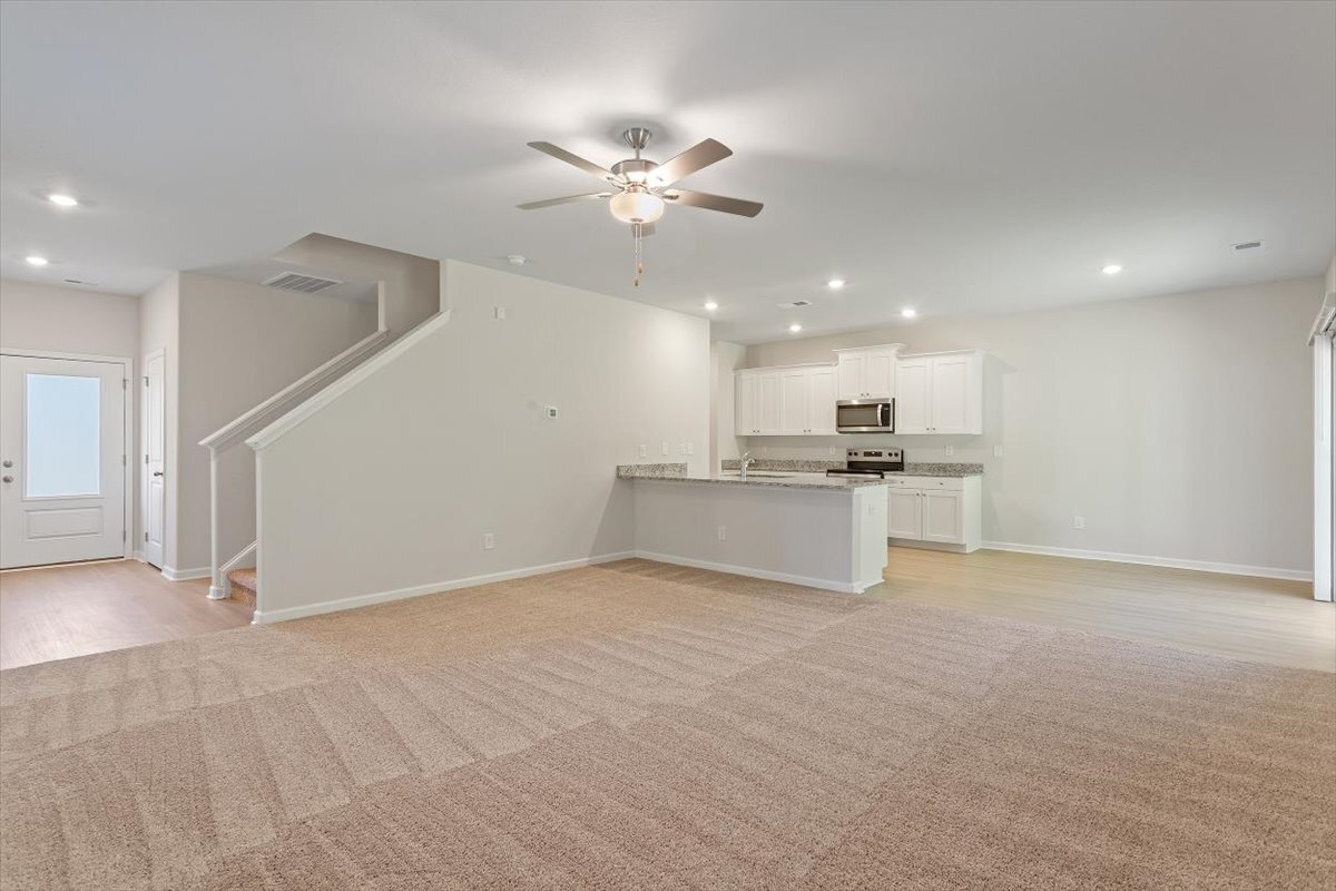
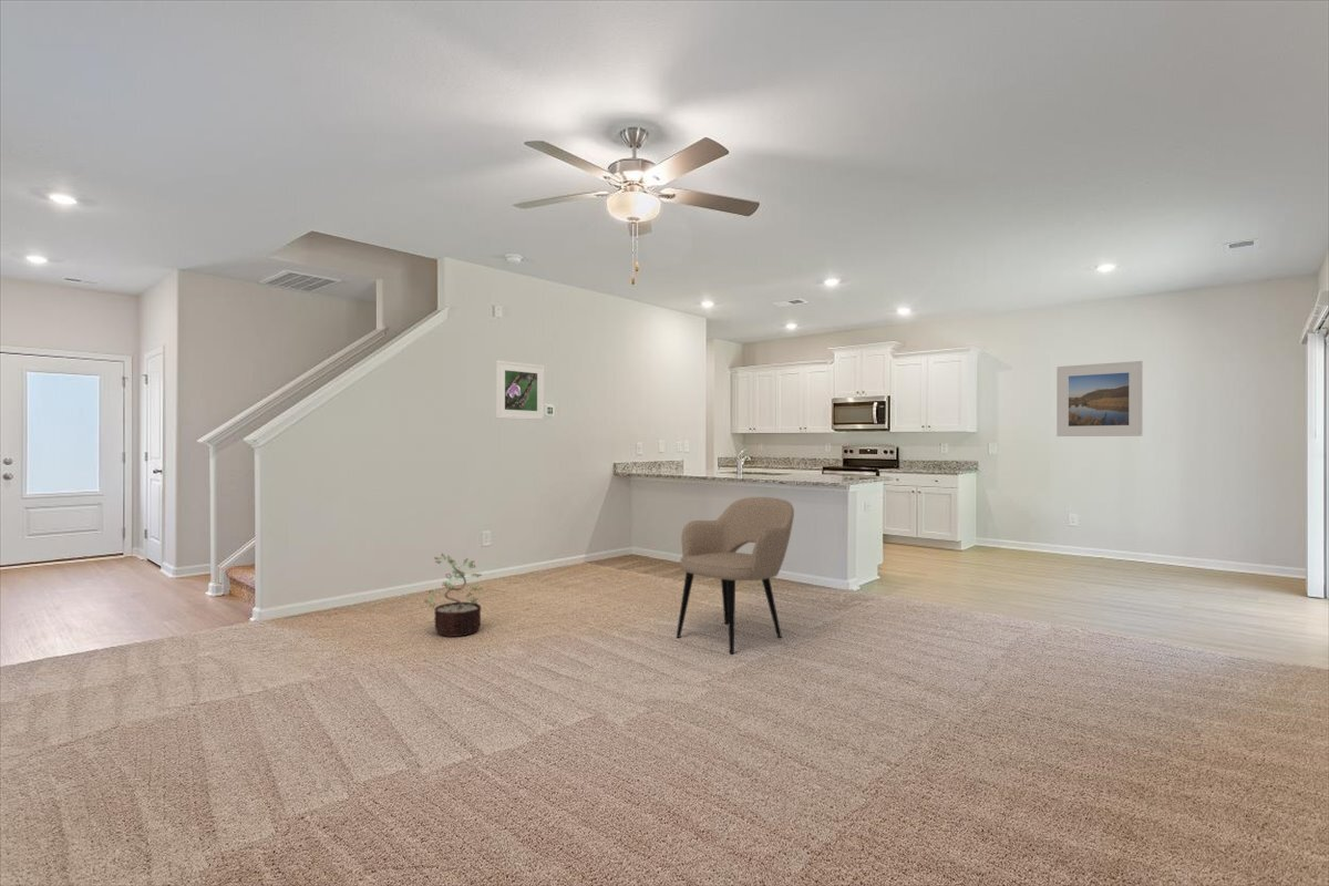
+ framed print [495,359,546,421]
+ decorative plant [423,552,484,638]
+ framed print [1055,360,1143,437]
+ armchair [676,496,795,655]
